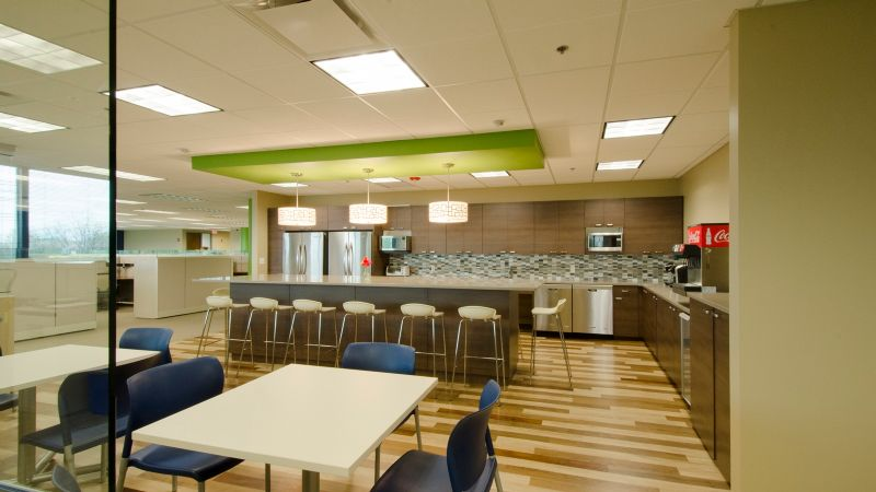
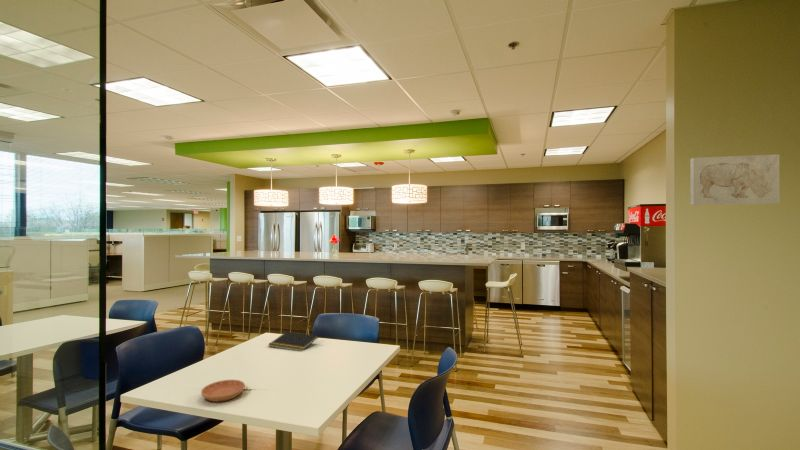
+ wall art [689,153,781,206]
+ saucer [200,379,246,403]
+ notepad [267,331,319,352]
